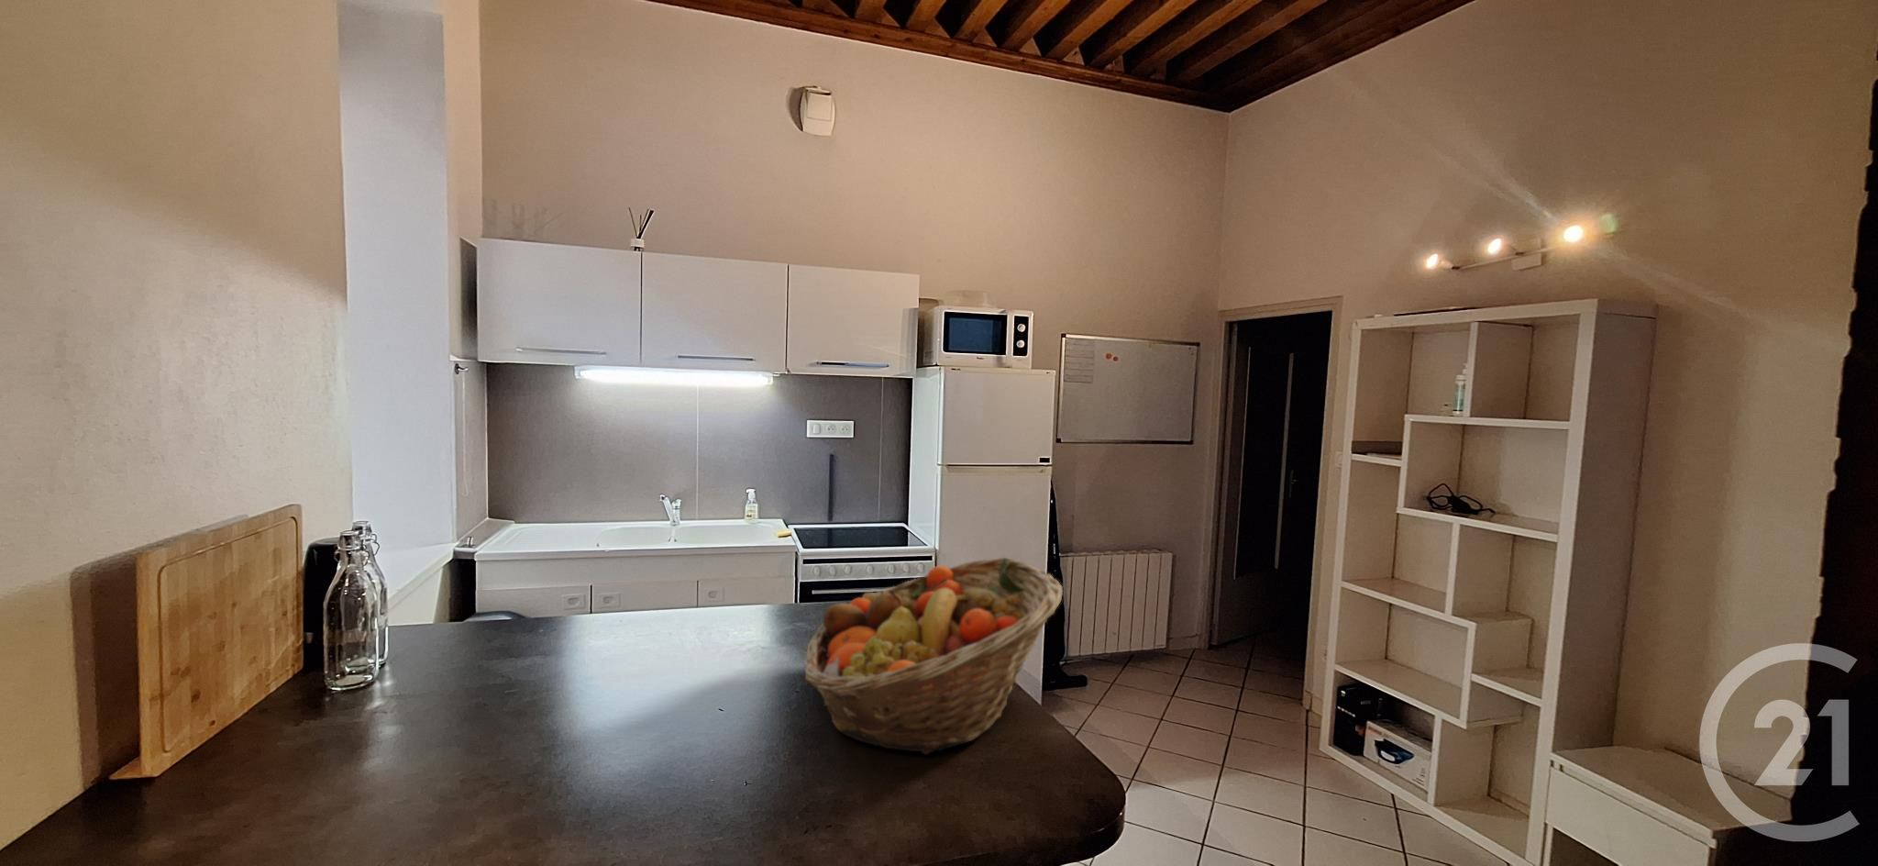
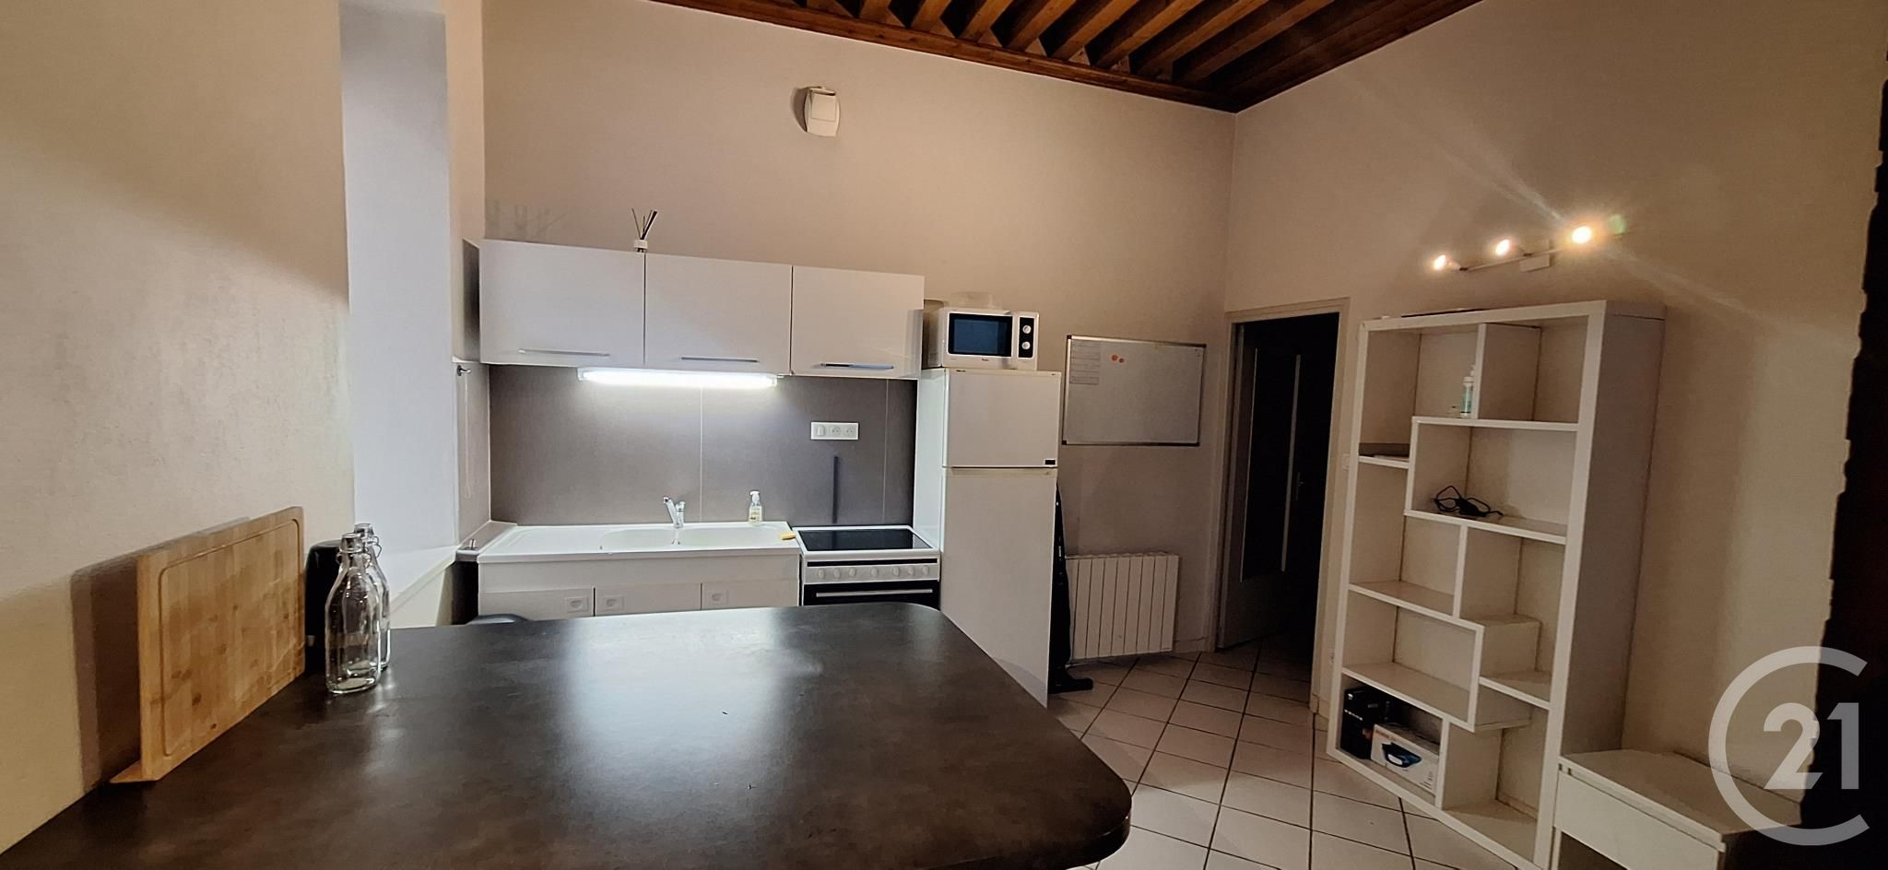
- fruit basket [802,557,1064,755]
